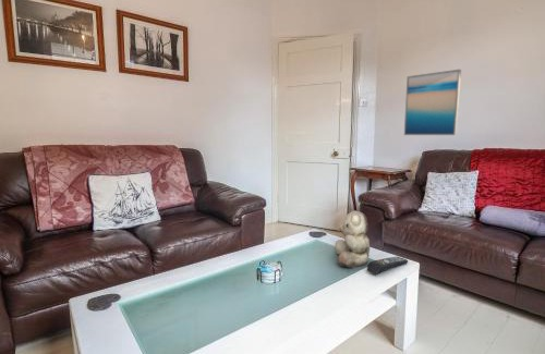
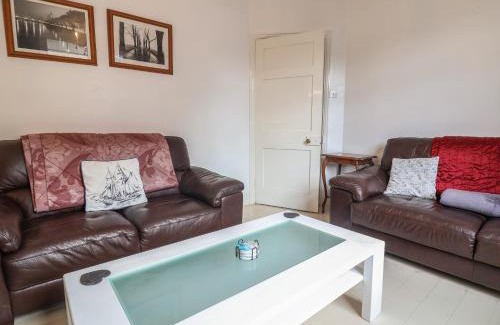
- remote control [366,256,409,276]
- wall art [403,69,462,136]
- teddy bear [335,209,371,269]
